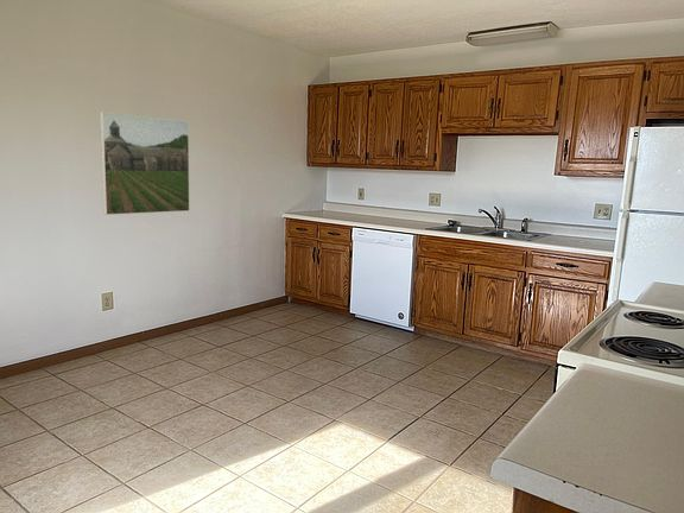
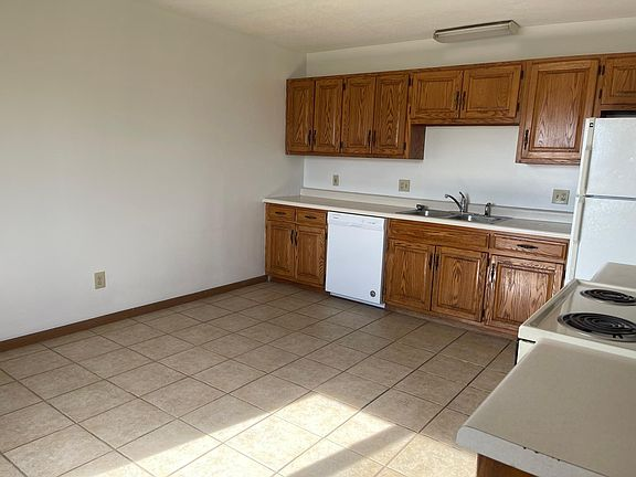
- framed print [99,110,191,216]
